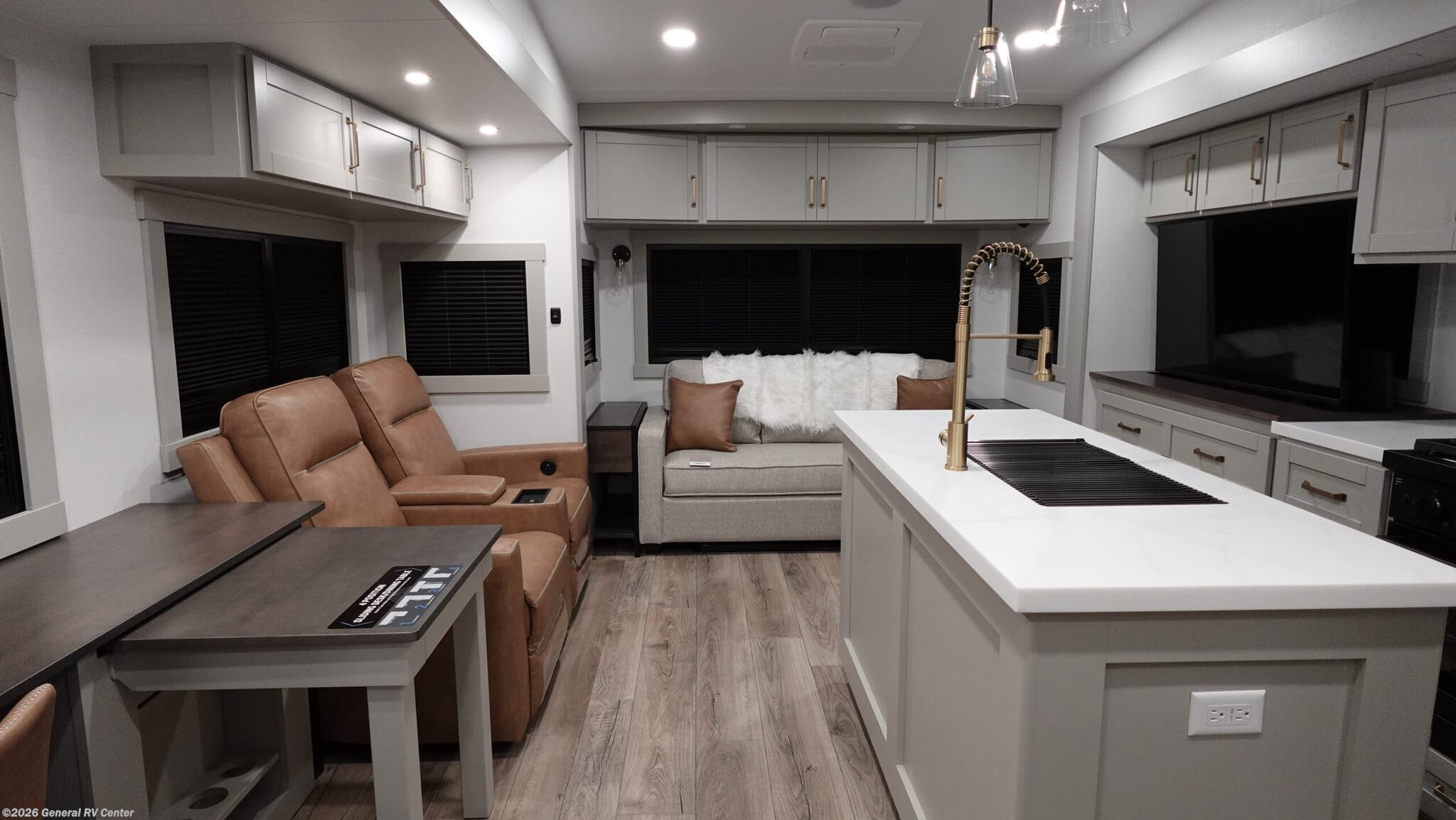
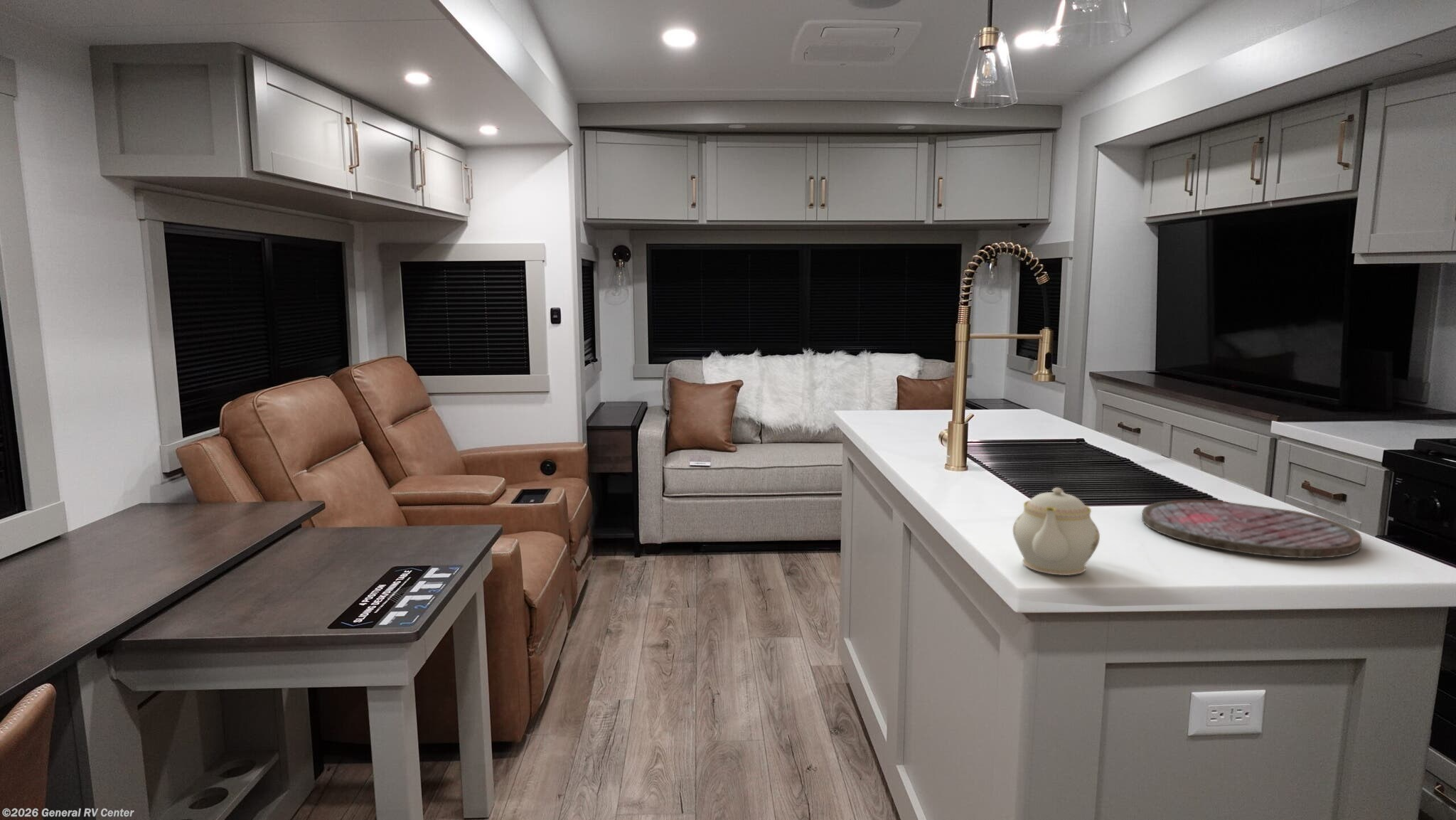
+ teapot [1012,487,1101,576]
+ cutting board [1141,499,1362,559]
